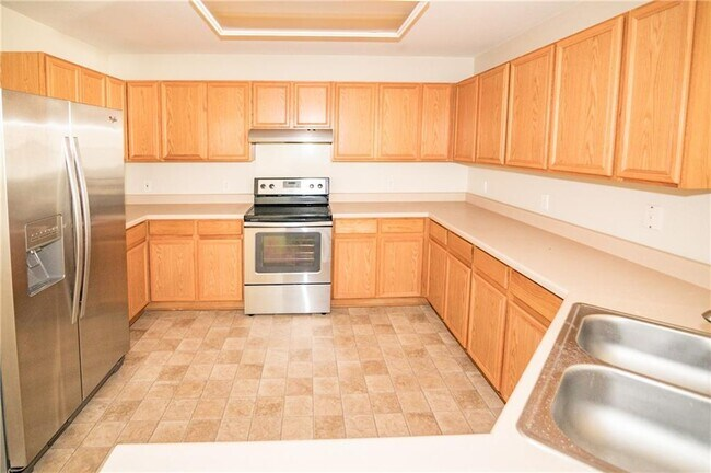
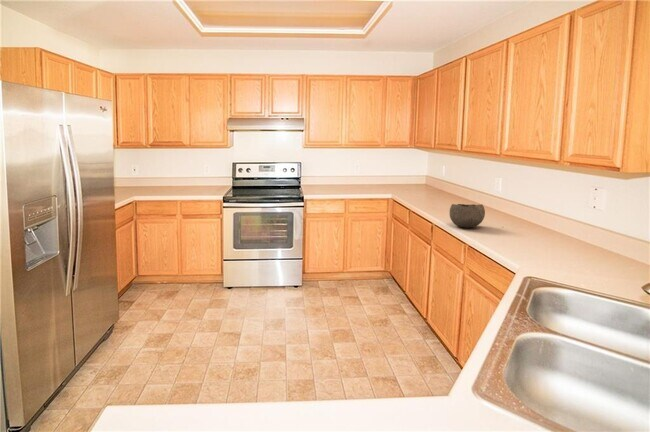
+ bowl [449,203,486,229]
